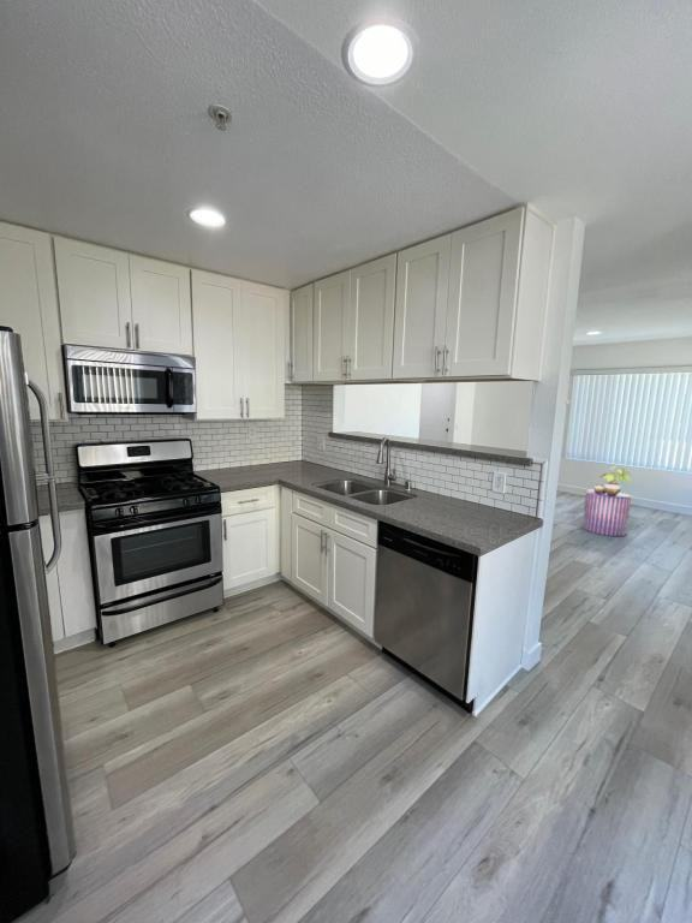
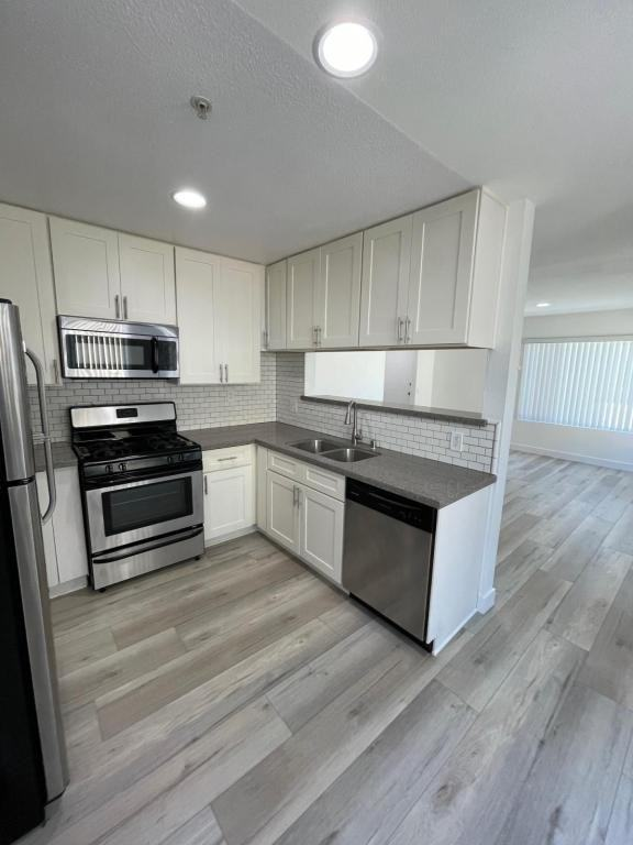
- potted plant [592,465,633,496]
- stool [581,489,633,537]
